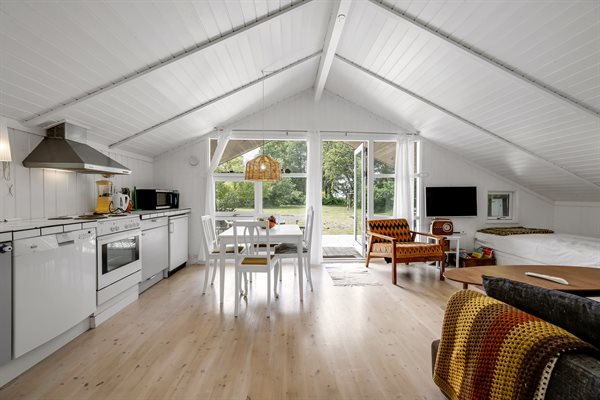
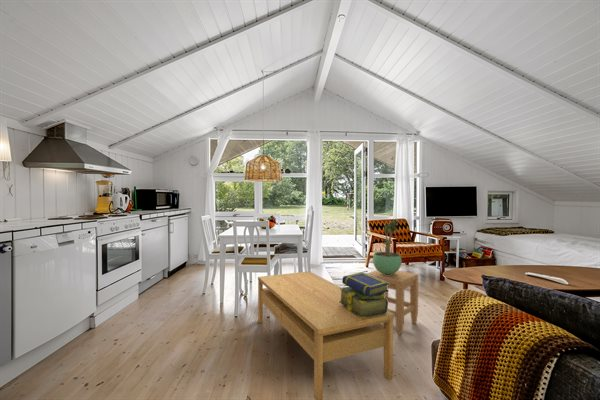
+ coffee table [257,270,394,400]
+ stool [366,269,419,336]
+ potted plant [372,219,403,275]
+ stack of books [339,271,390,319]
